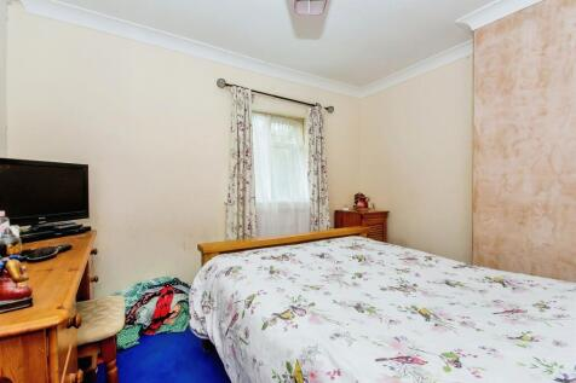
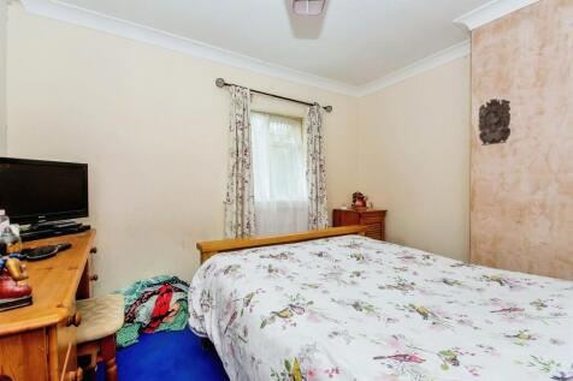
+ wall ornament [478,97,512,147]
